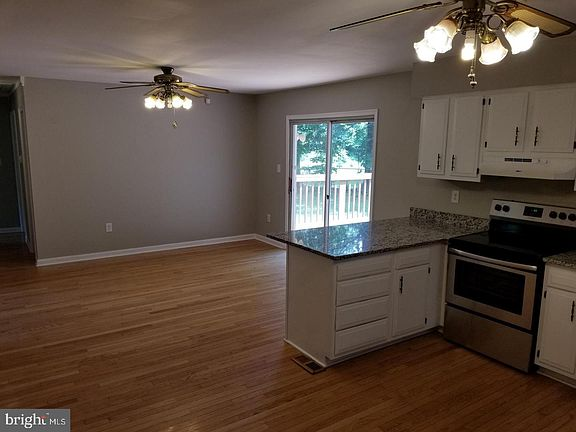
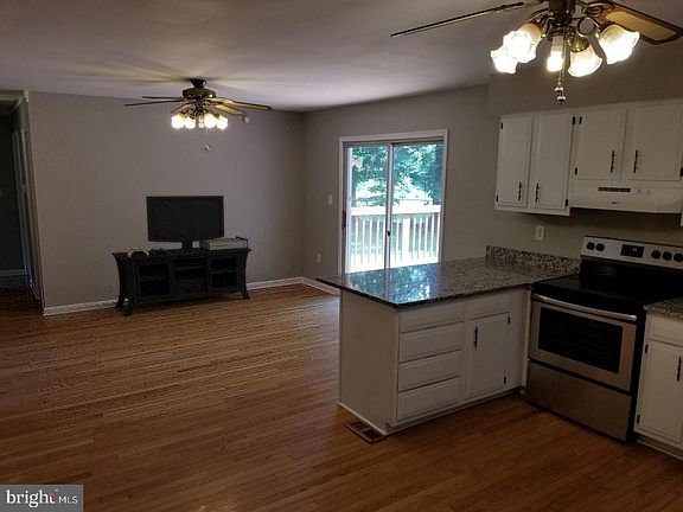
+ media console [110,194,254,318]
